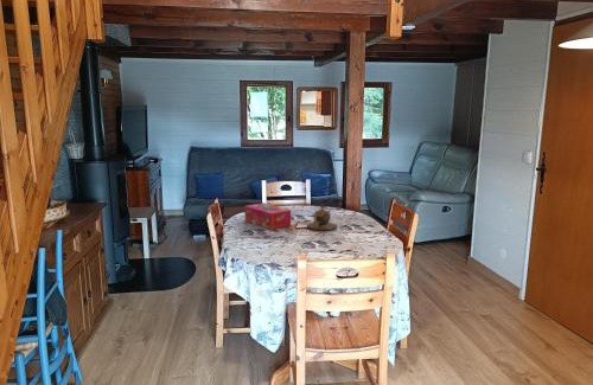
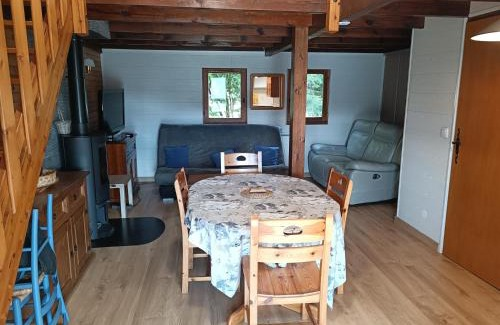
- tissue box [243,201,292,231]
- teapot [306,204,338,232]
